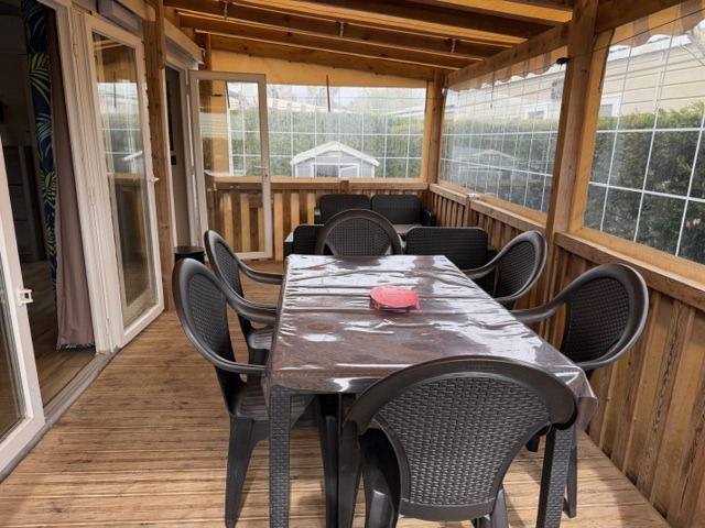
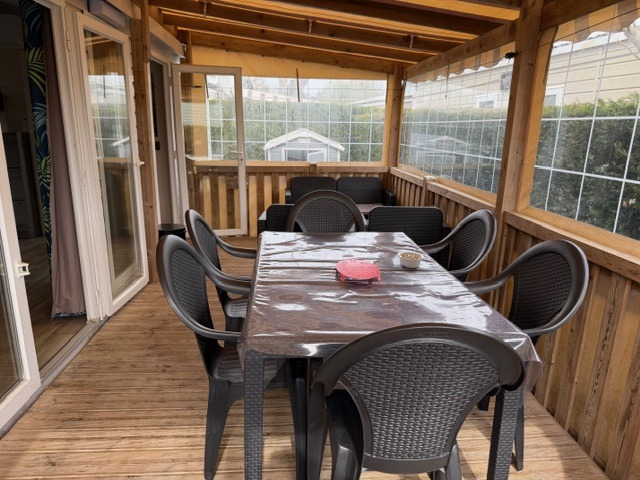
+ legume [396,248,425,269]
